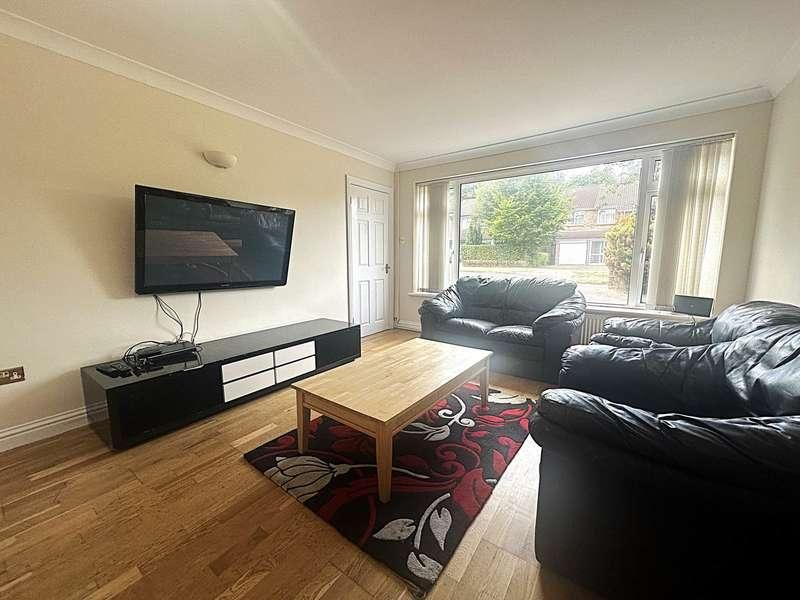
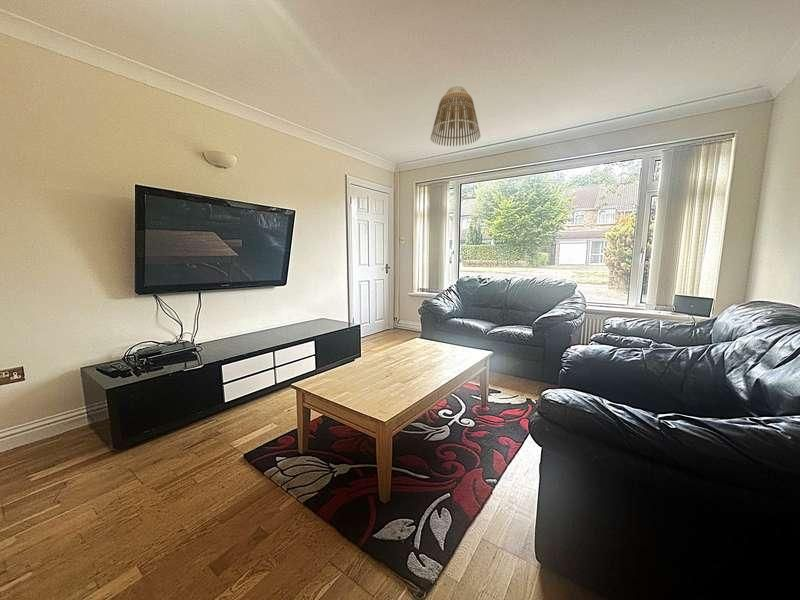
+ lamp shade [429,85,482,148]
